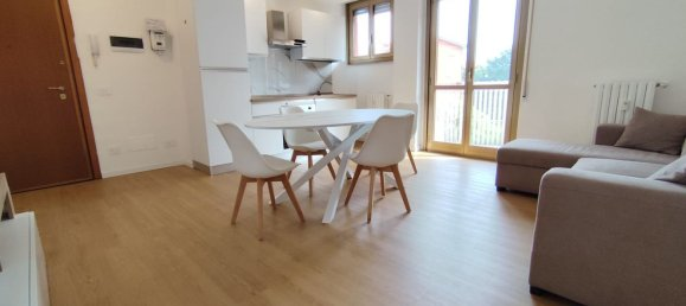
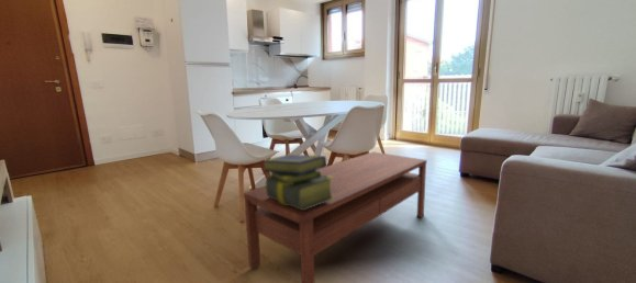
+ stack of books [260,154,334,210]
+ coffee table [243,151,428,283]
